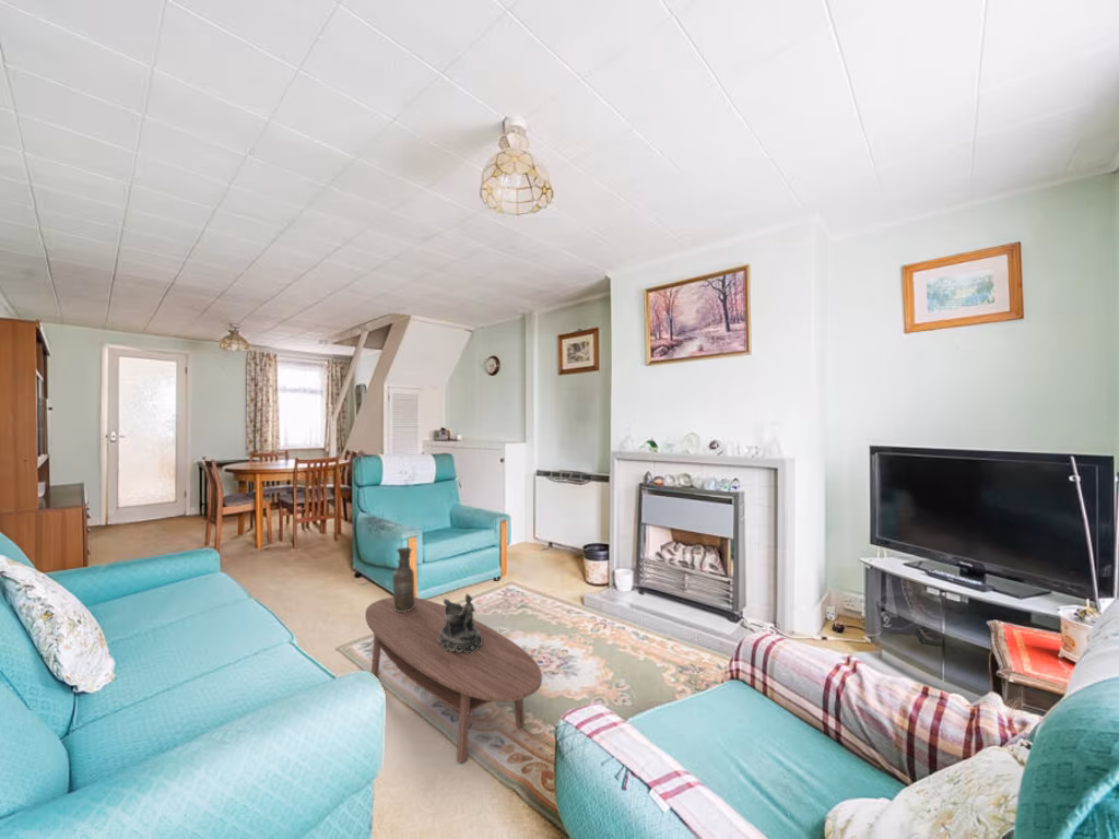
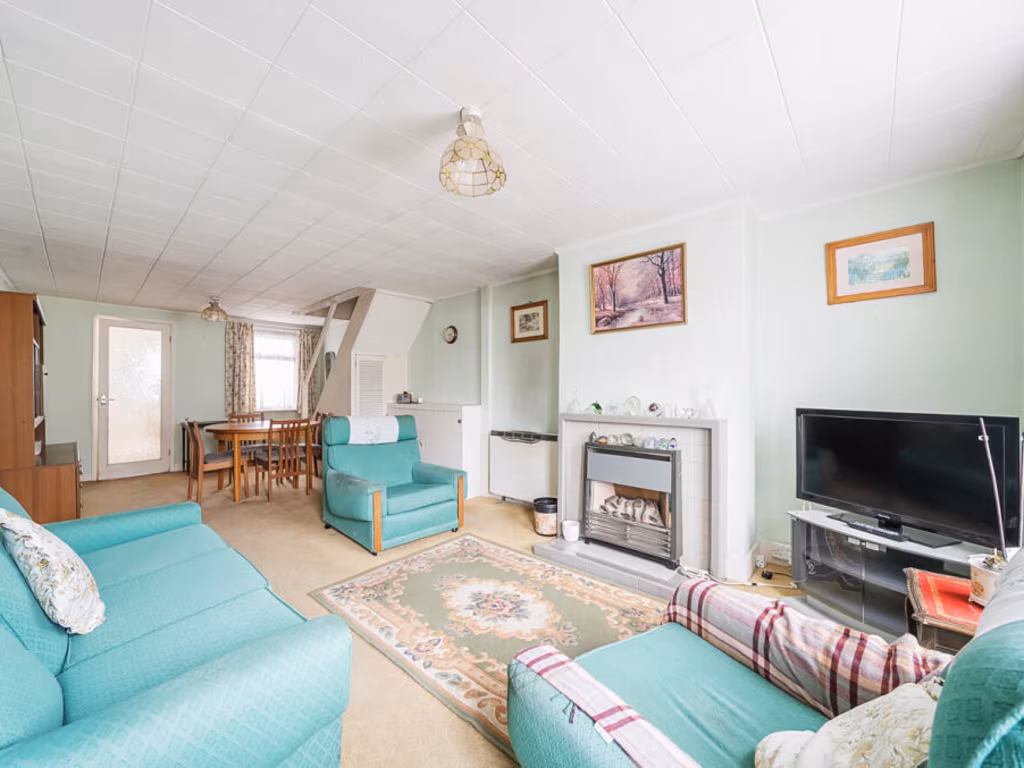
- decorative bowl [438,592,482,653]
- vase [391,546,416,612]
- coffee table [364,596,543,764]
